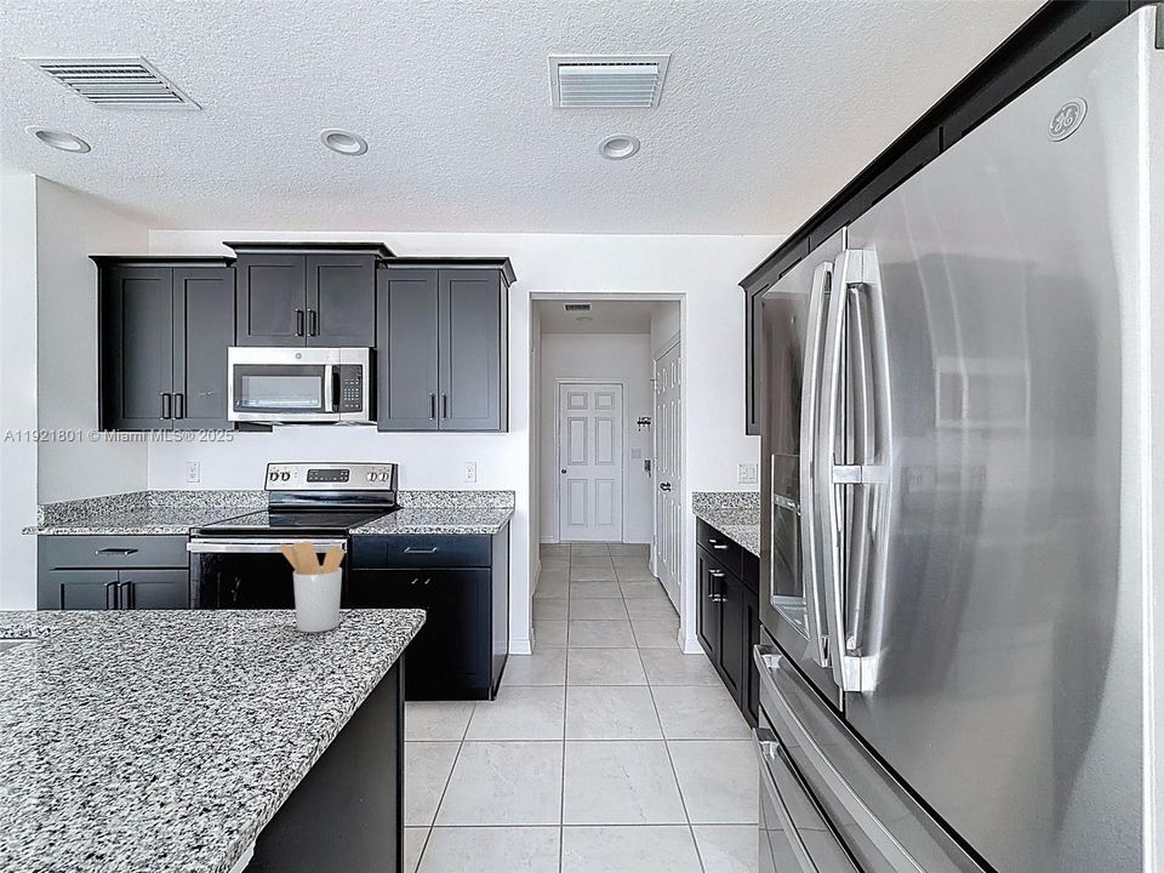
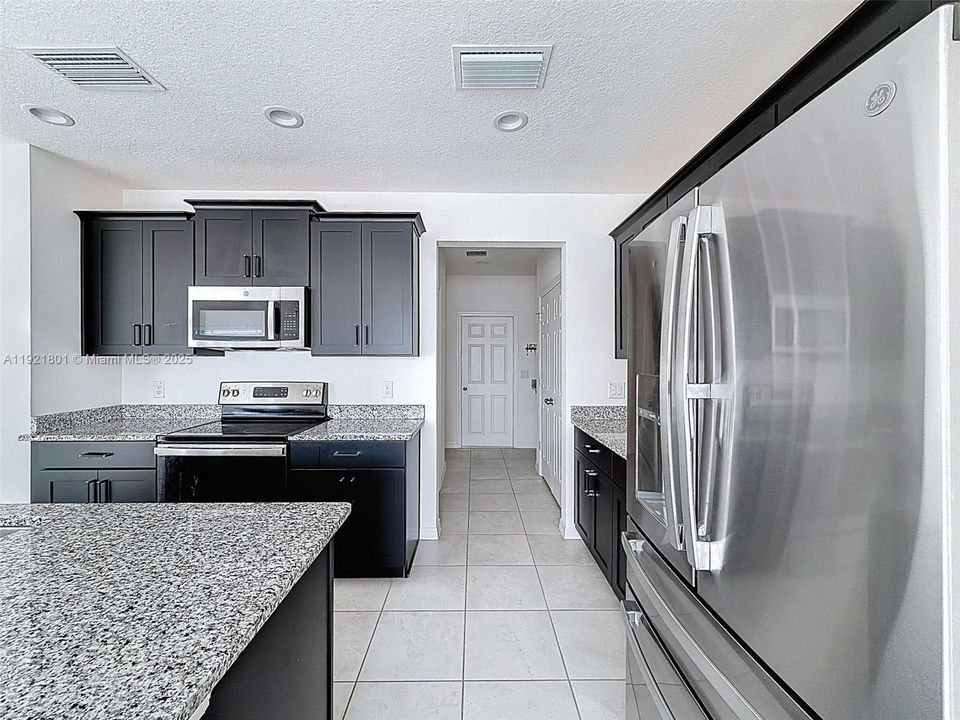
- utensil holder [279,541,346,633]
